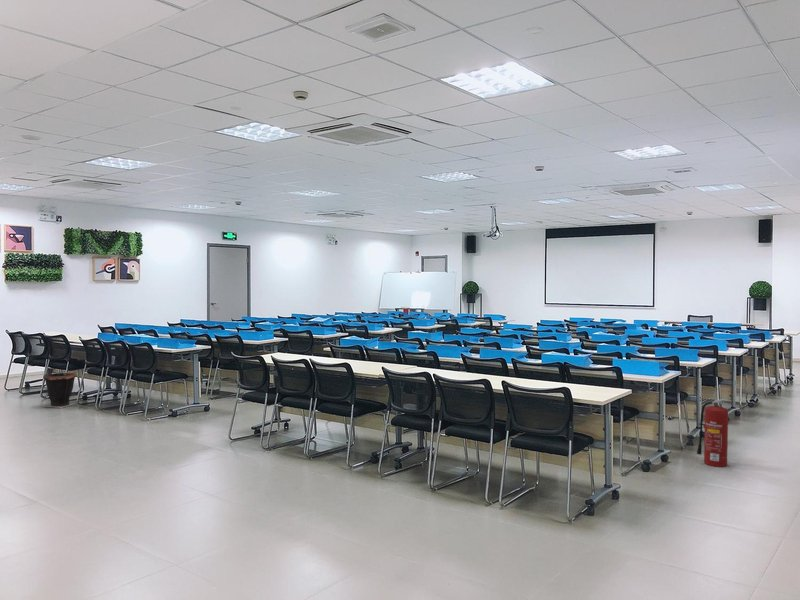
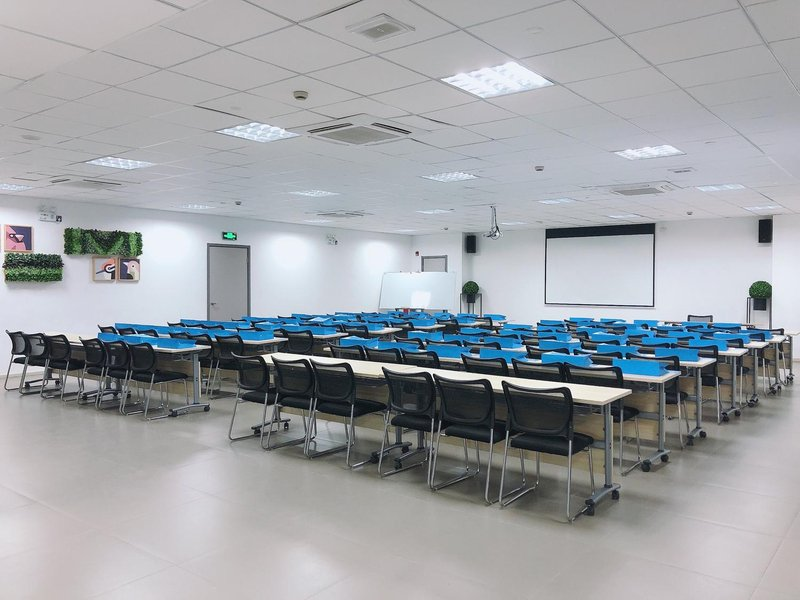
- fire extinguisher [696,398,731,468]
- waste bin [41,372,78,409]
